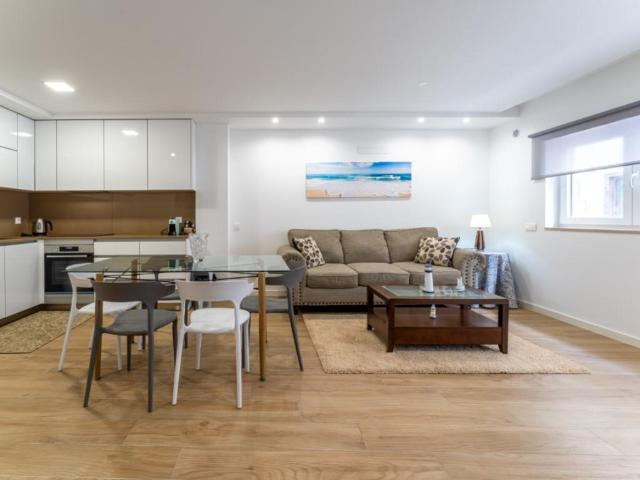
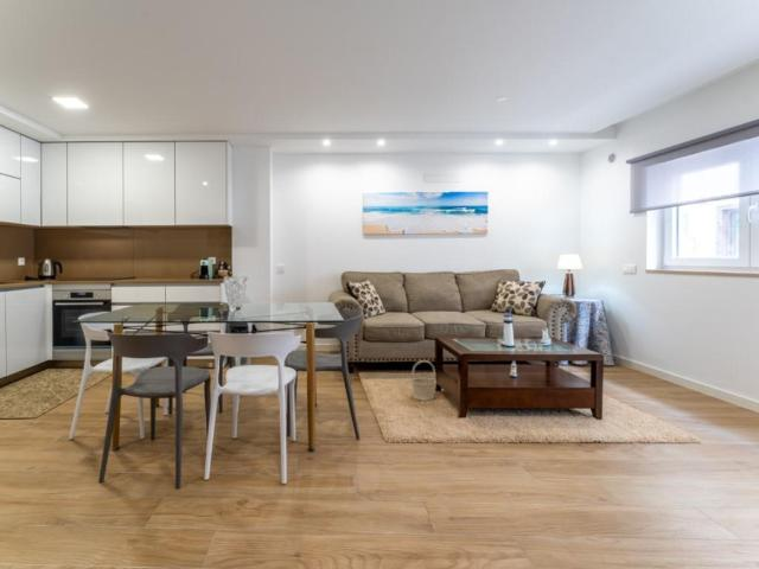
+ basket [410,359,438,402]
